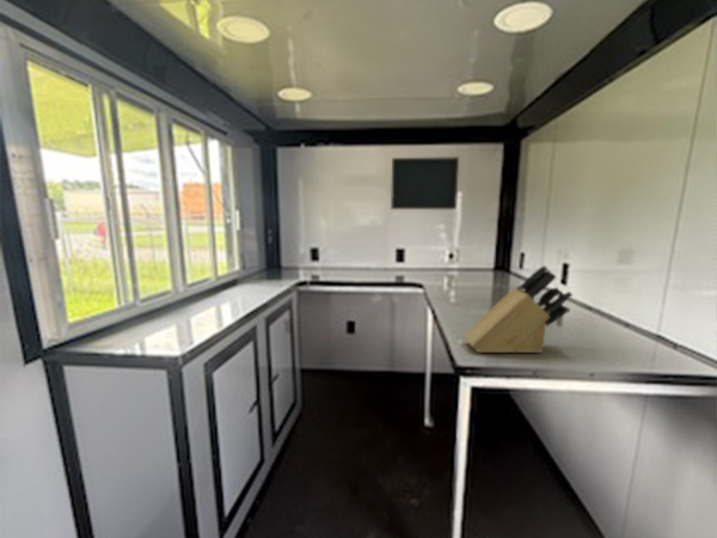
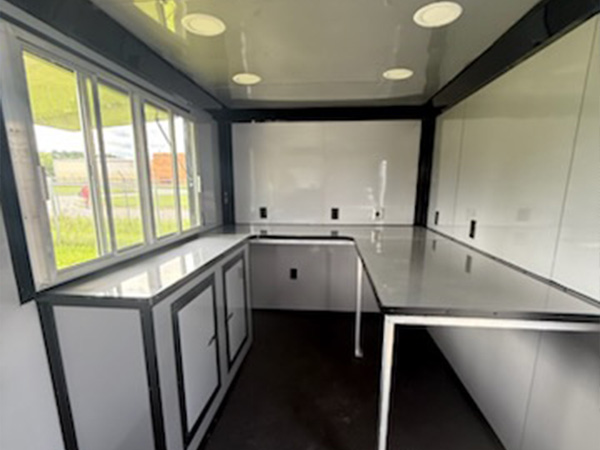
- knife block [461,264,574,354]
- digital display [390,155,460,210]
